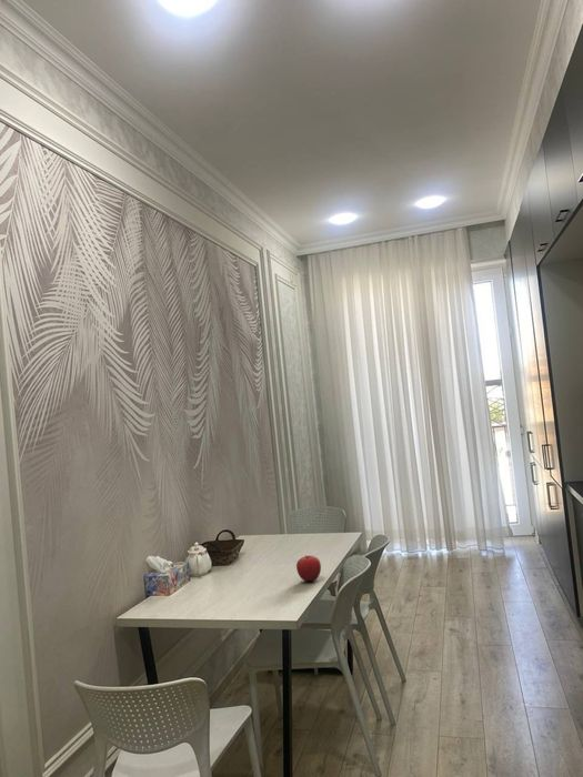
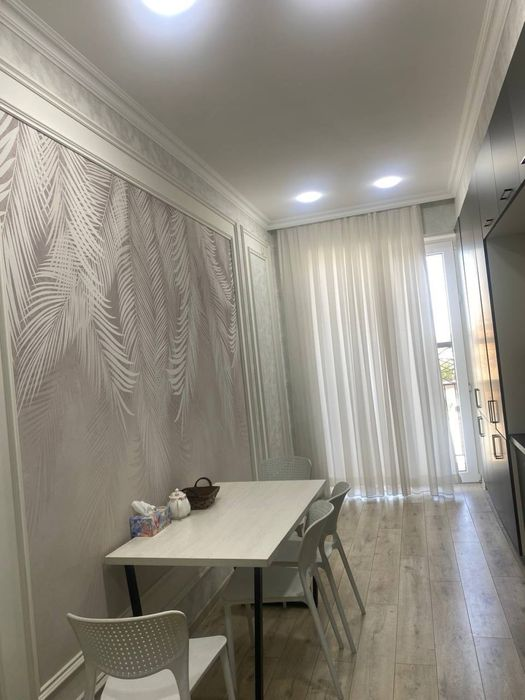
- fruit [295,554,322,583]
